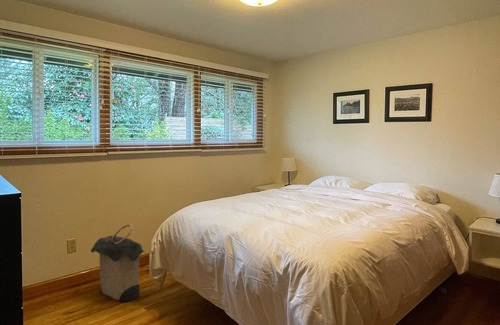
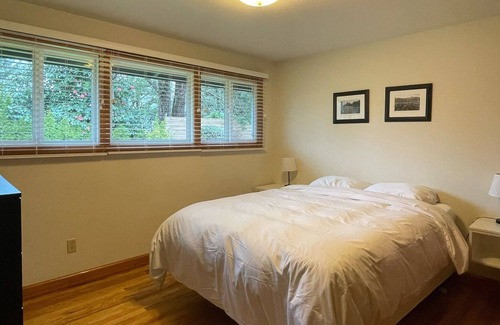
- laundry hamper [90,223,145,303]
